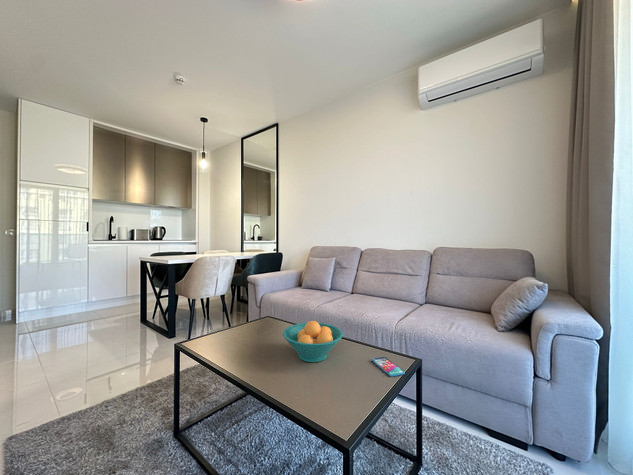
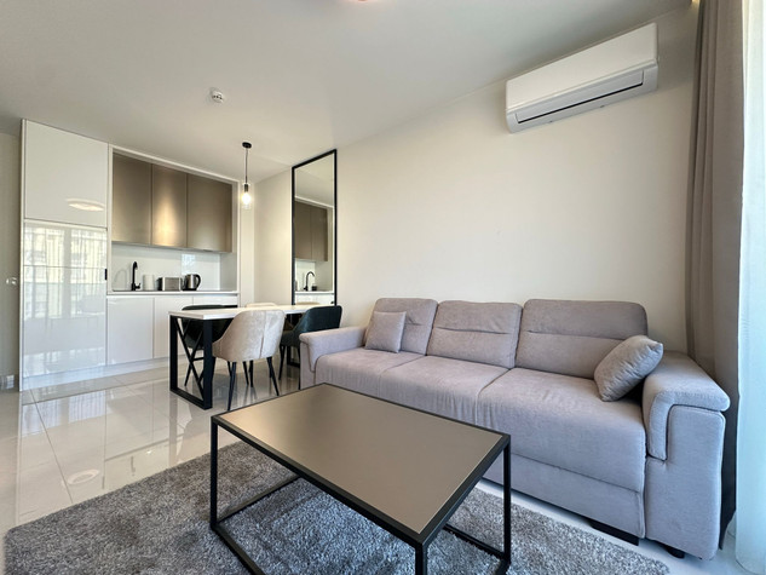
- fruit bowl [282,320,344,363]
- smartphone [371,356,406,377]
